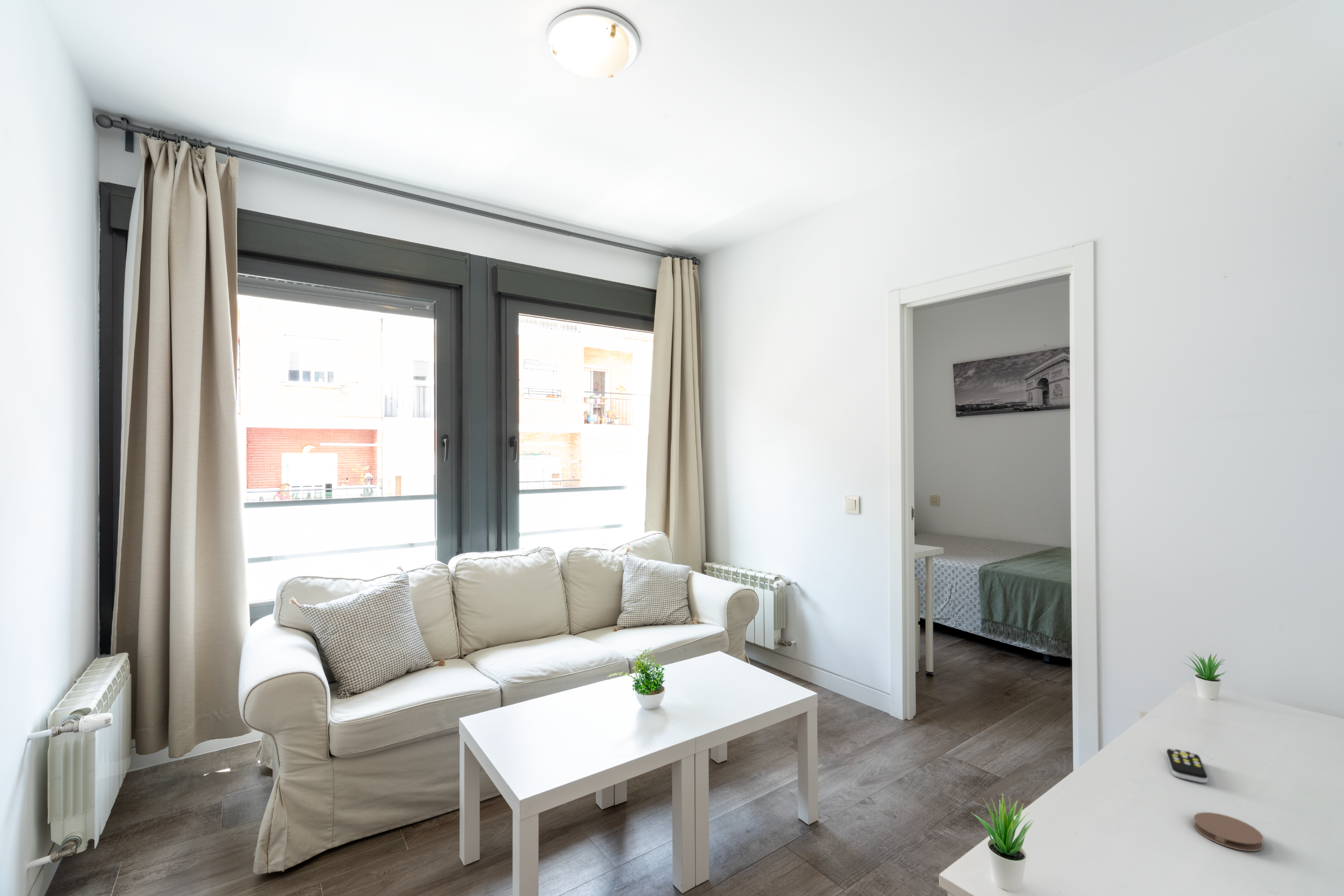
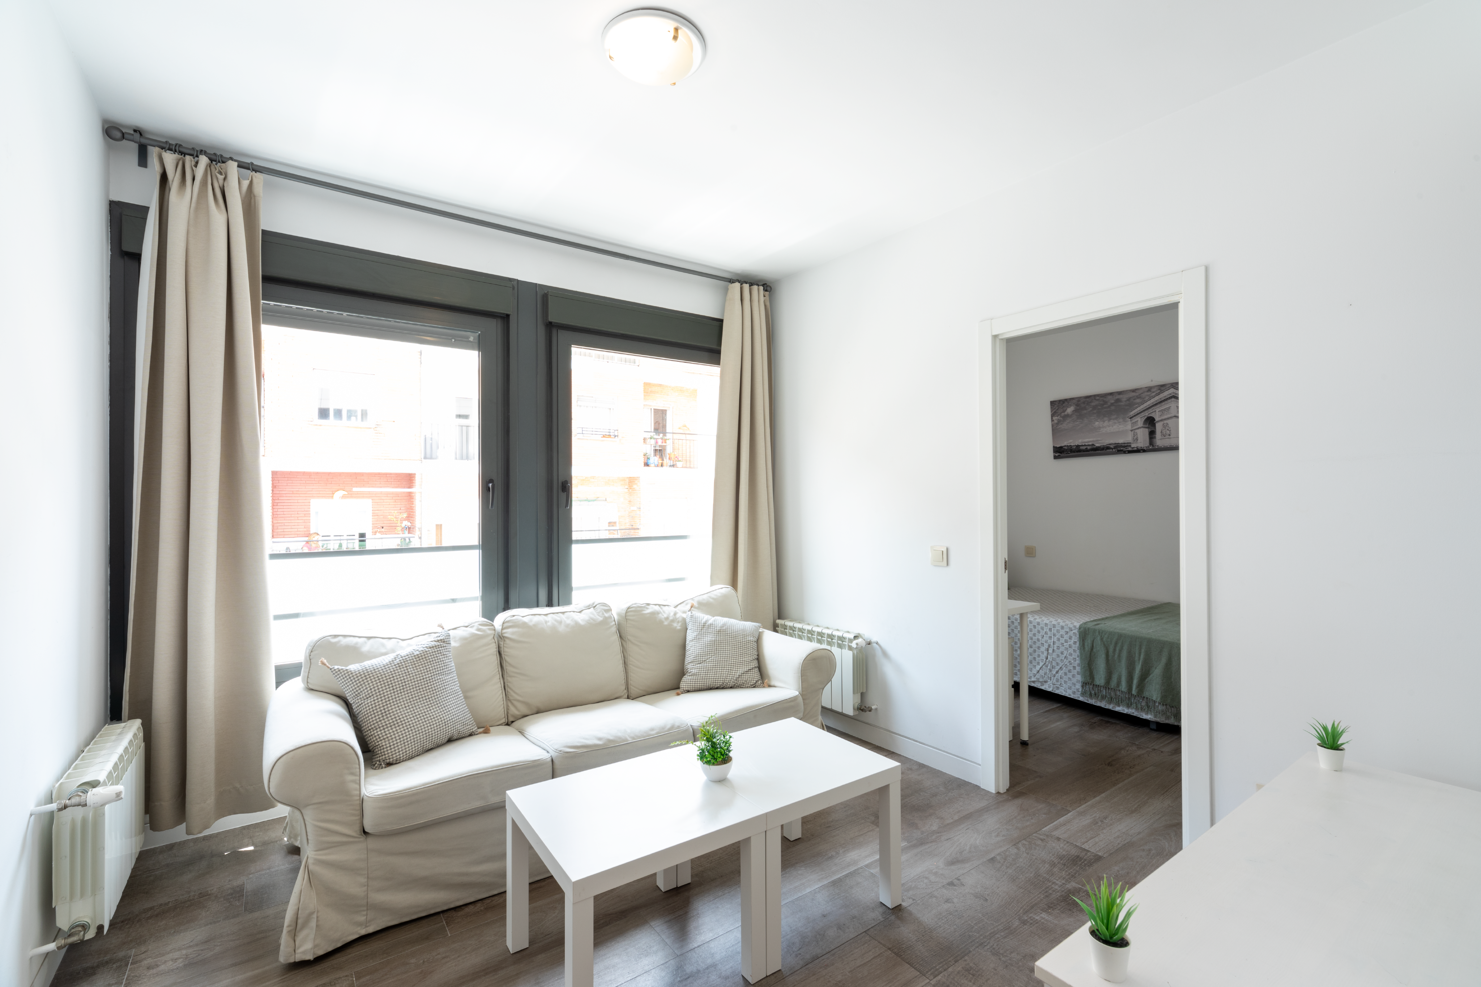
- remote control [1166,748,1208,783]
- coaster [1193,812,1264,851]
